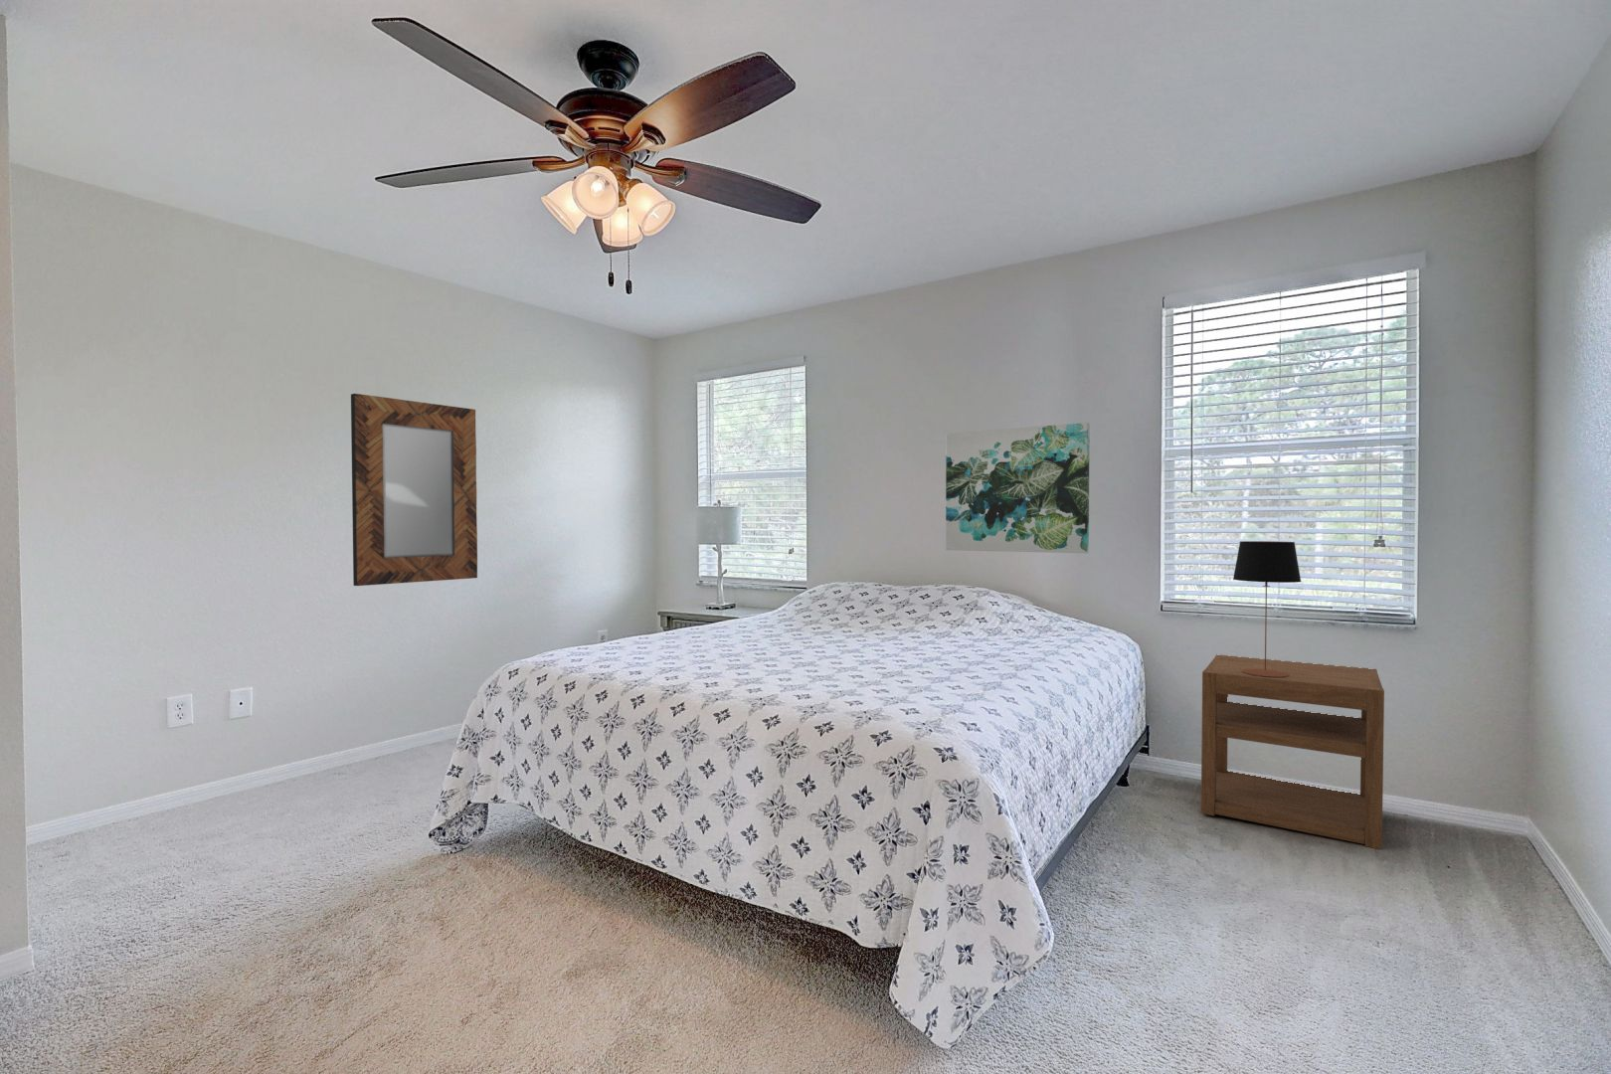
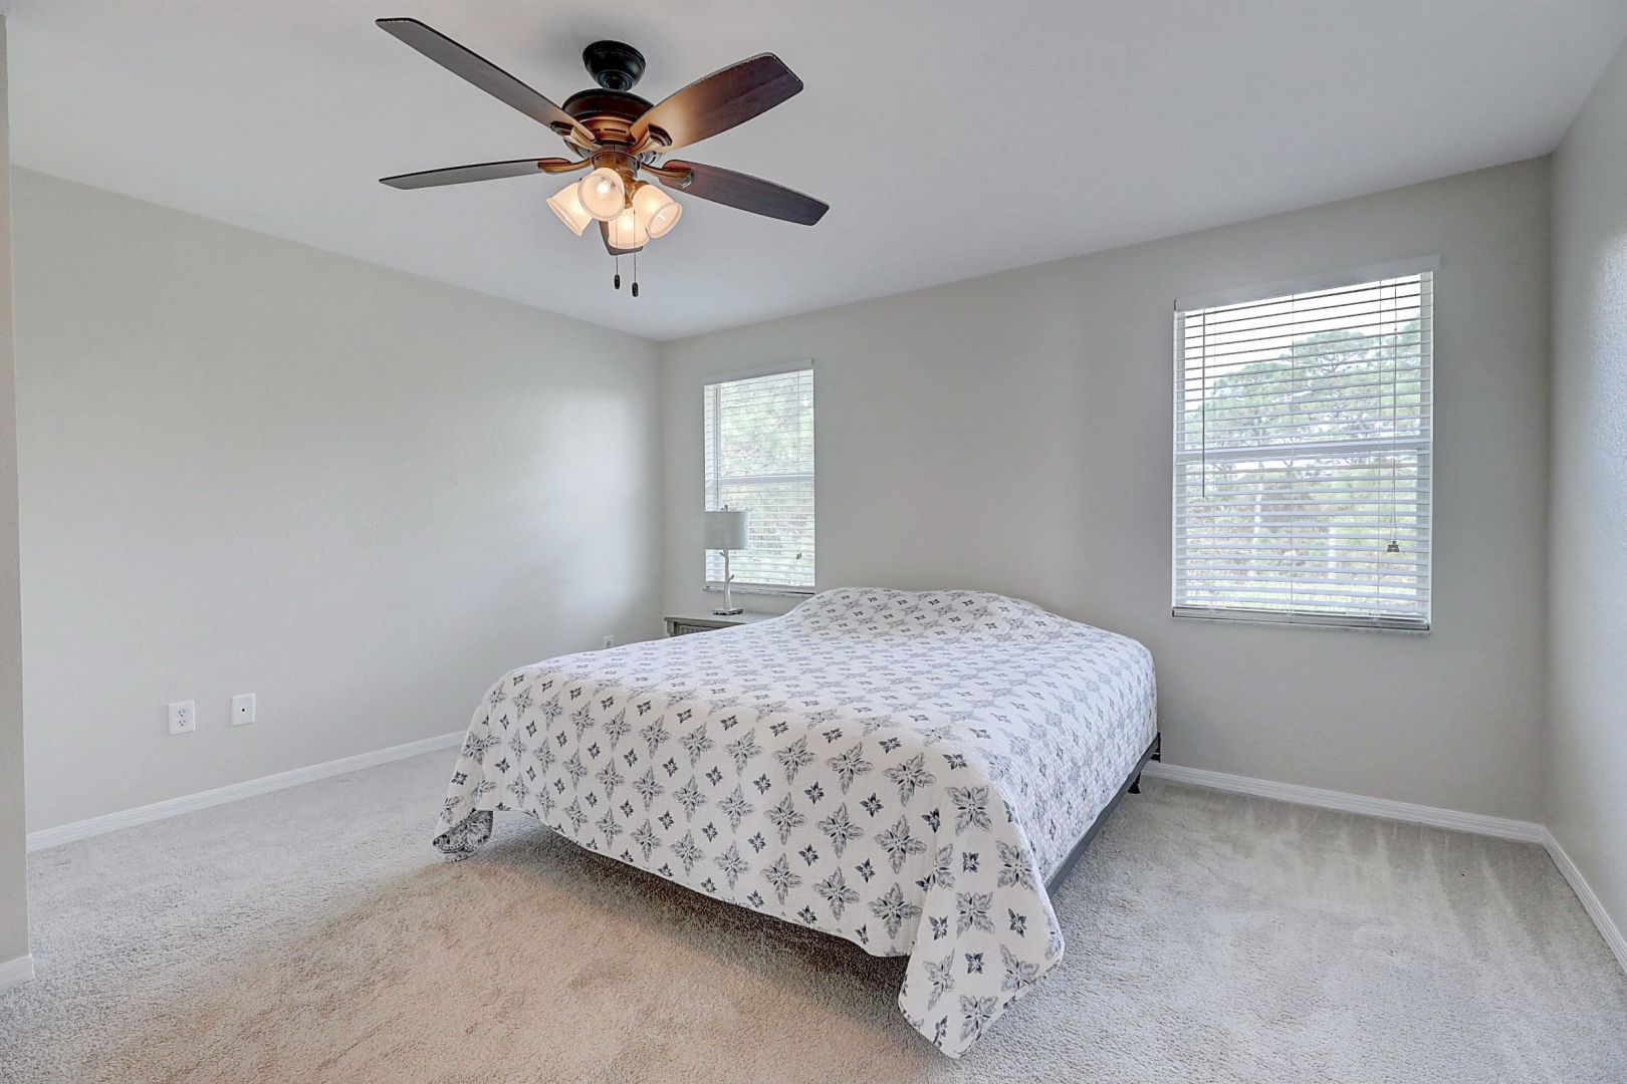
- nightstand [1200,653,1386,850]
- wall art [945,422,1091,554]
- home mirror [350,393,478,586]
- table lamp [1232,539,1302,677]
